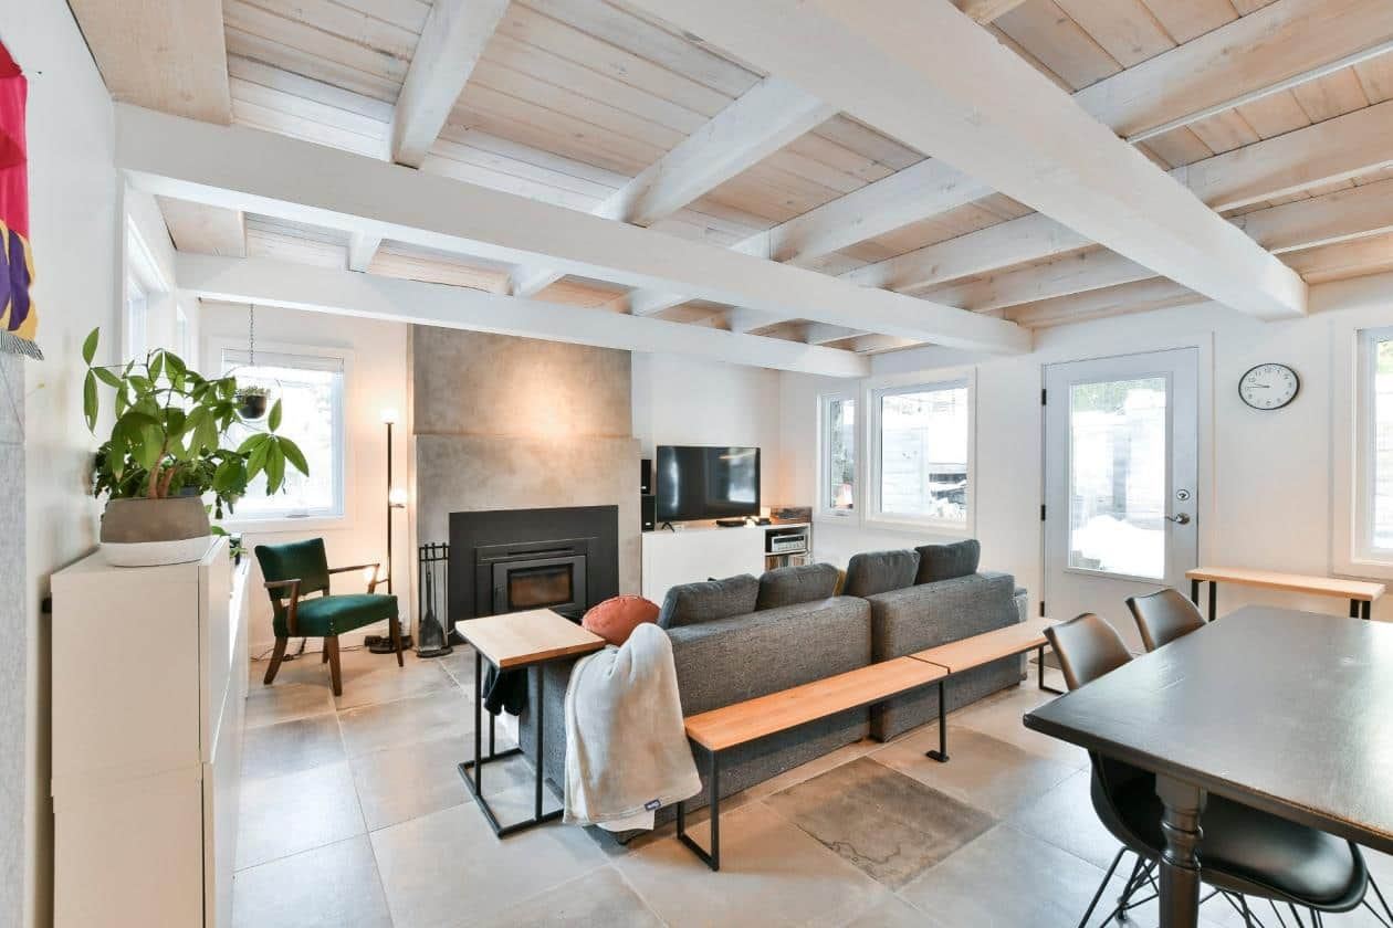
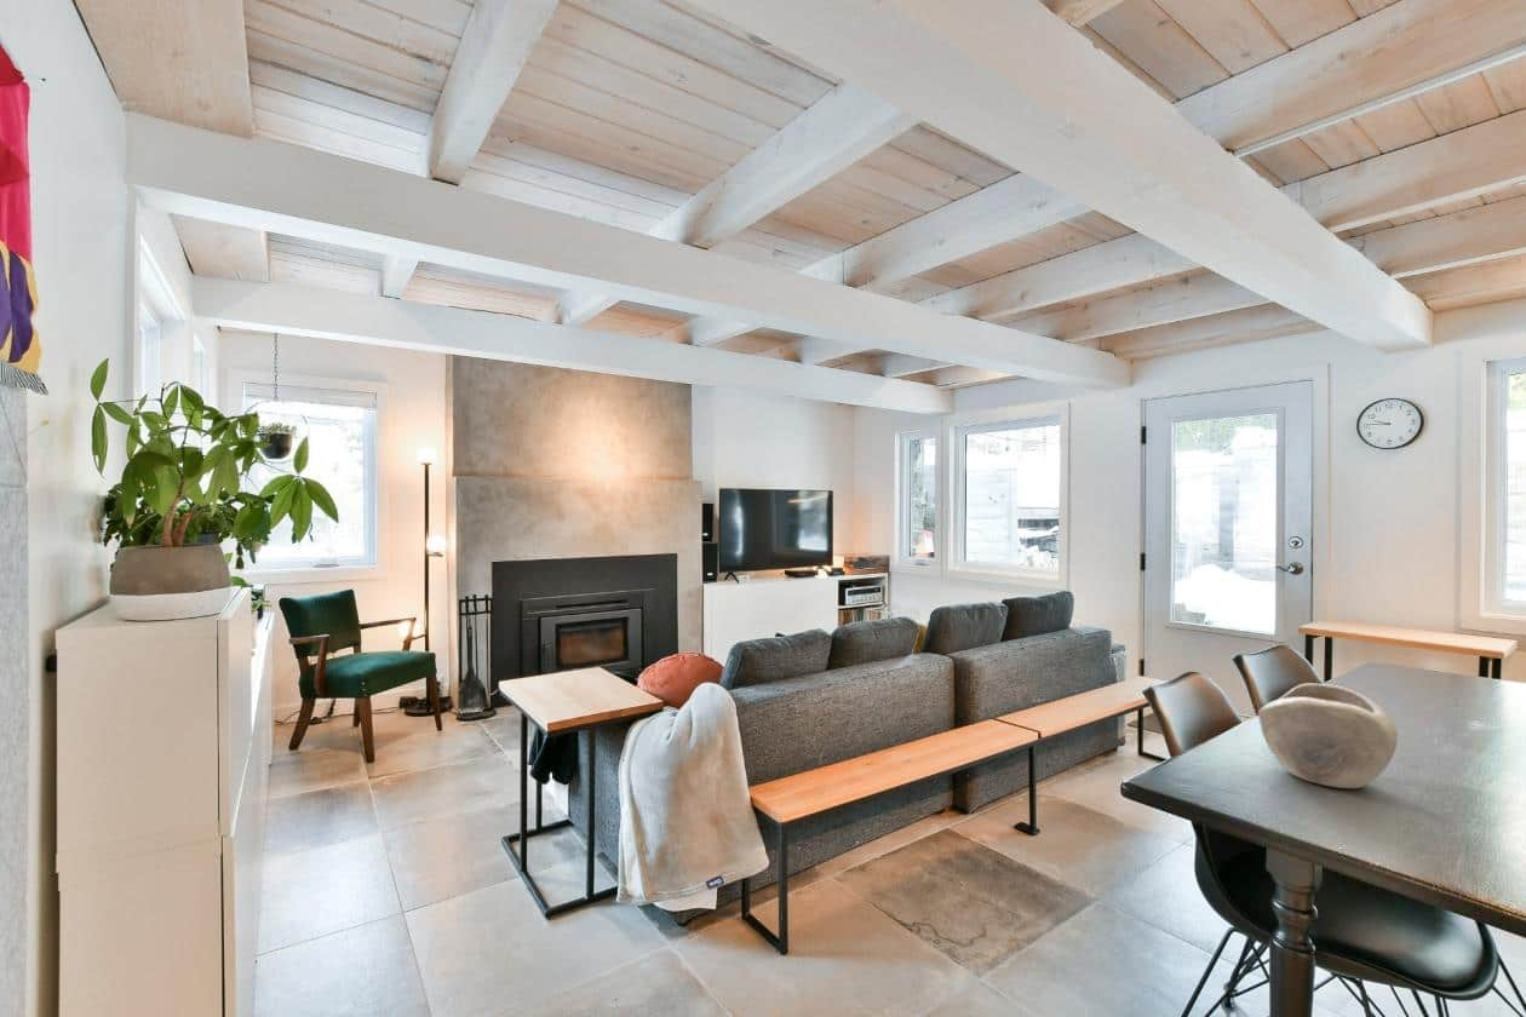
+ decorative bowl [1257,682,1399,789]
